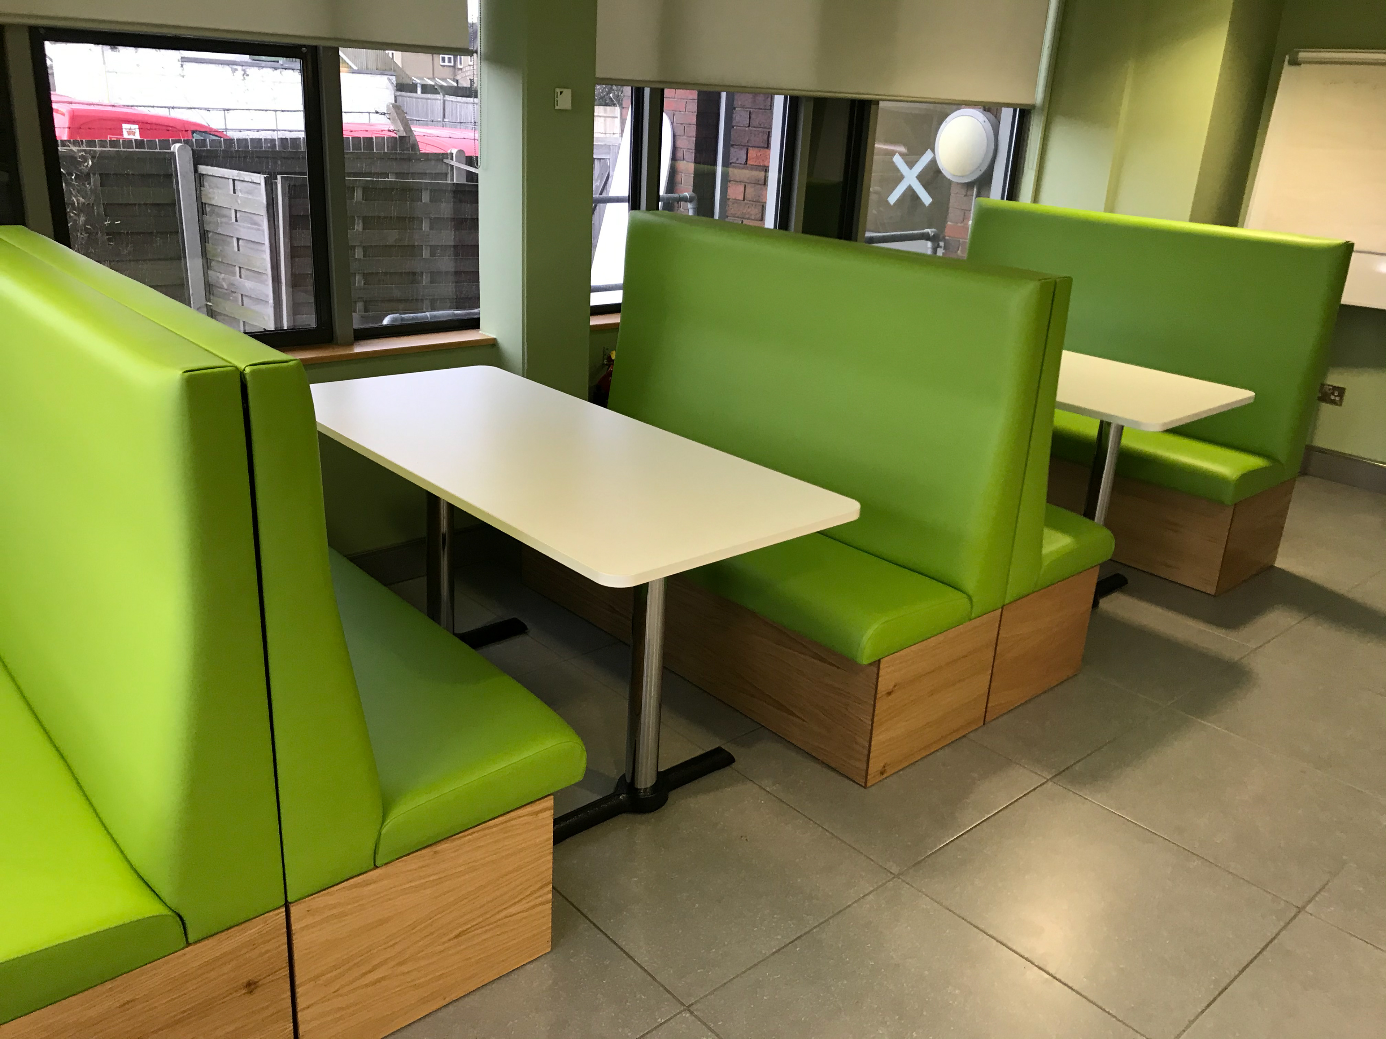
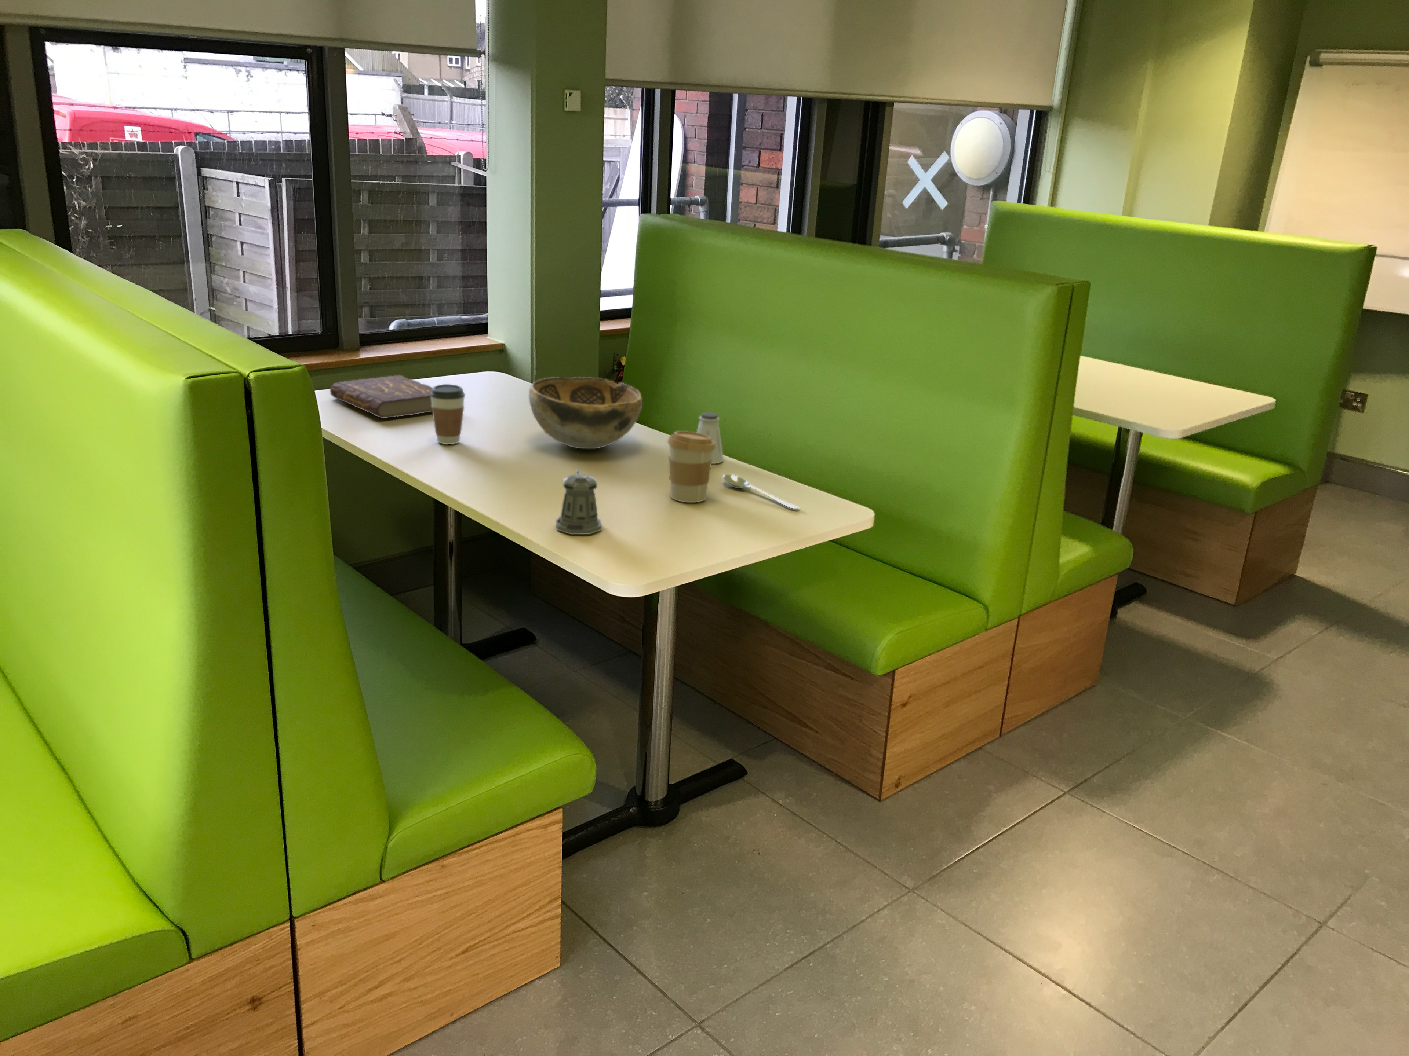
+ book [330,375,433,419]
+ decorative bowl [528,377,642,449]
+ saltshaker [697,413,724,464]
+ soupspoon [722,474,800,509]
+ coffee cup [430,384,466,445]
+ coffee cup [667,430,716,504]
+ pepper shaker [556,469,602,535]
